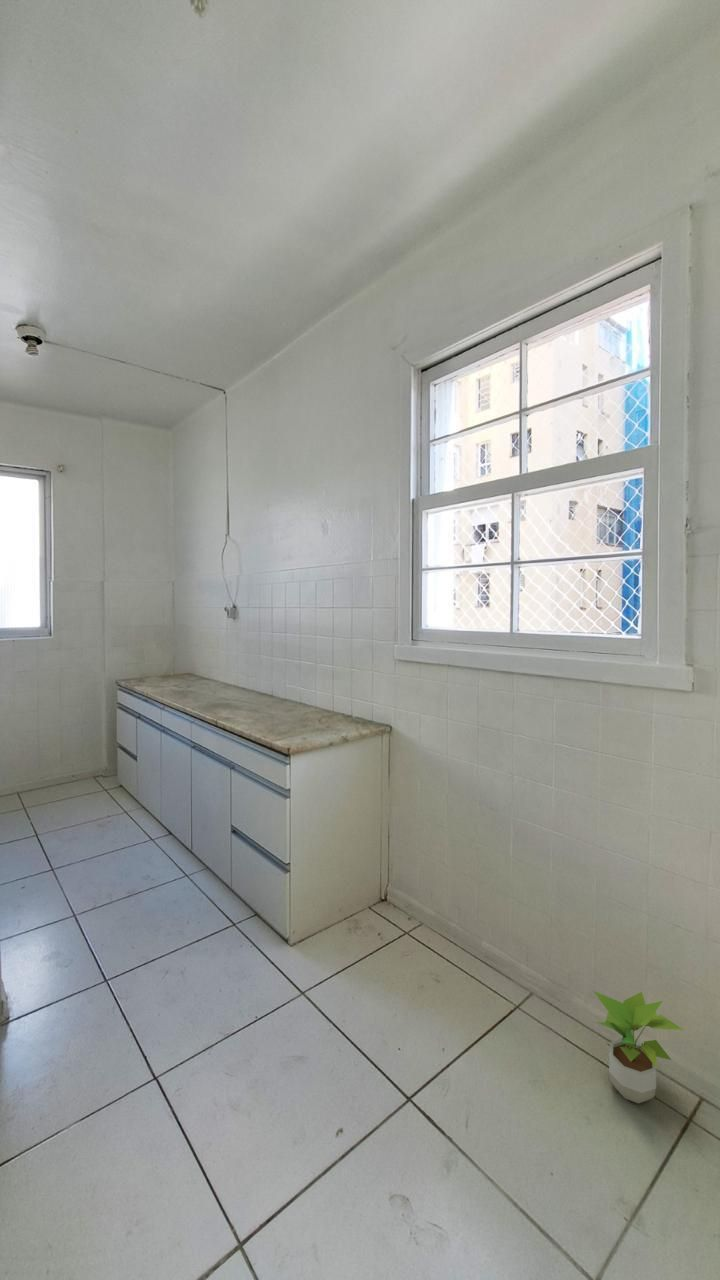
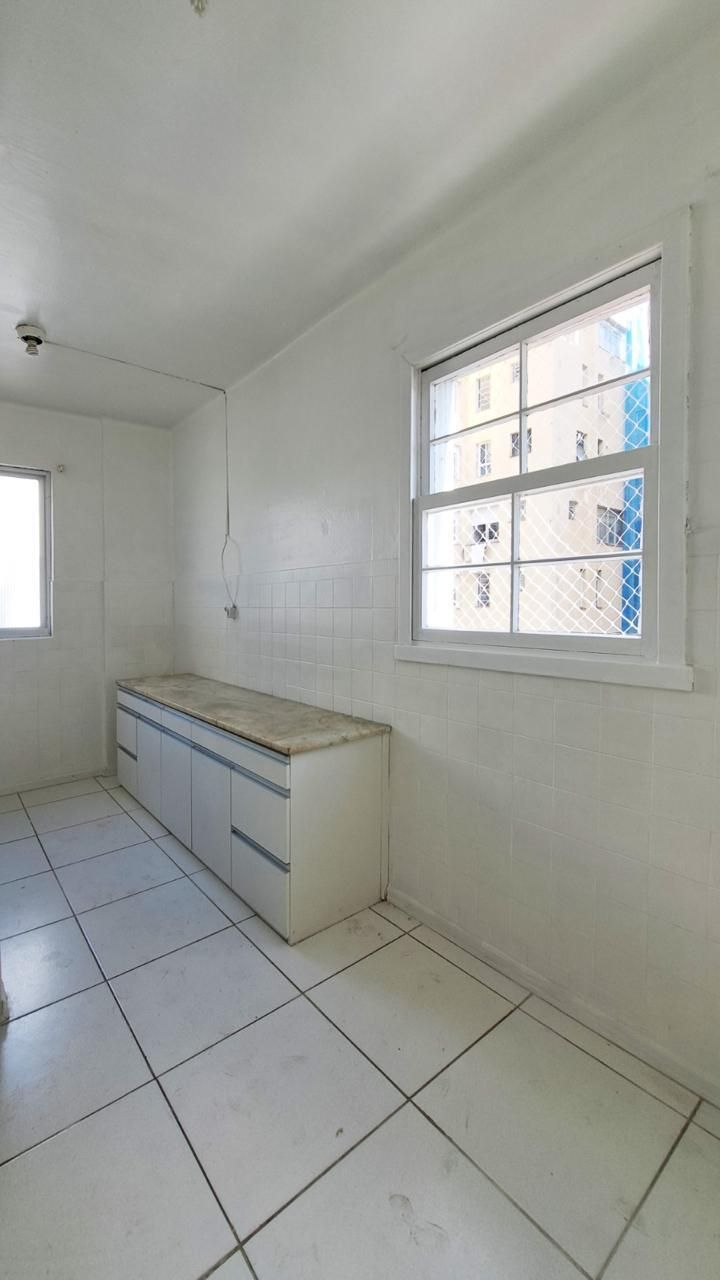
- potted plant [592,990,684,1105]
